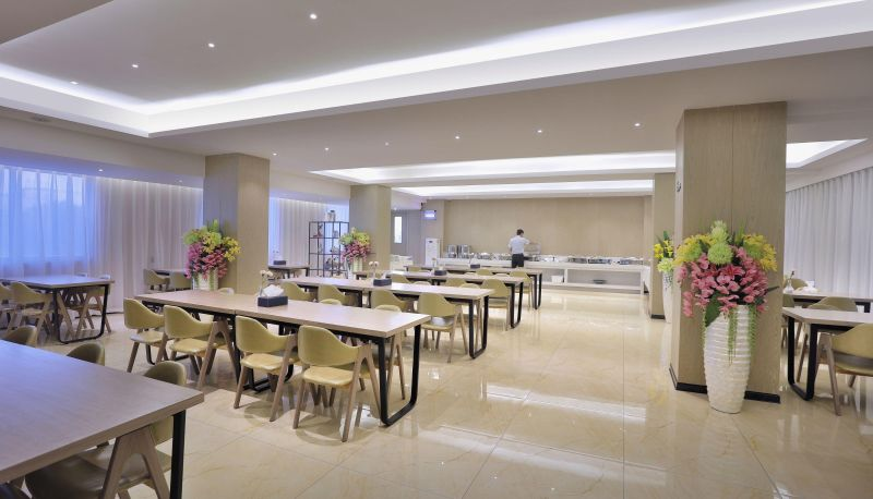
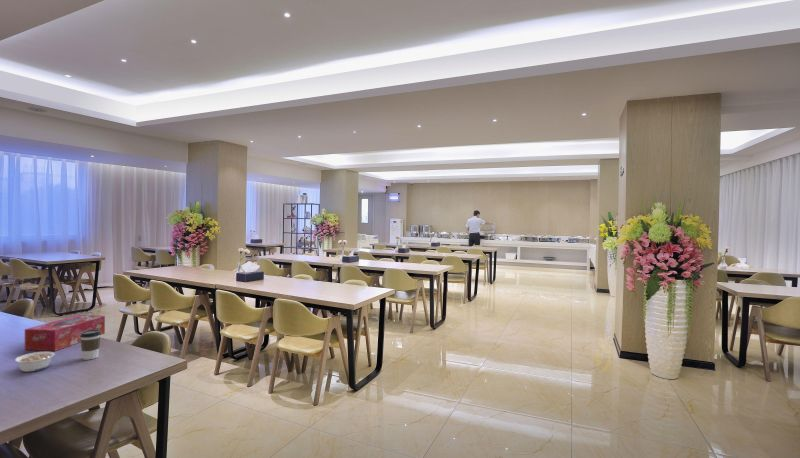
+ legume [14,351,56,373]
+ coffee cup [80,330,101,361]
+ tissue box [24,314,106,352]
